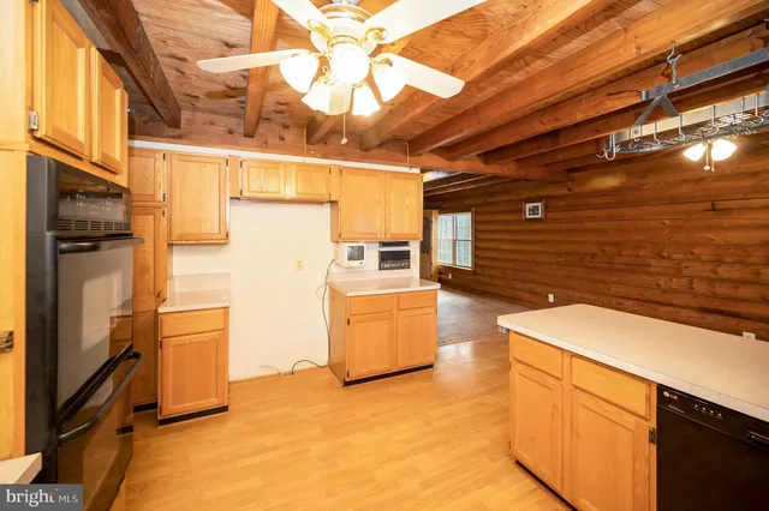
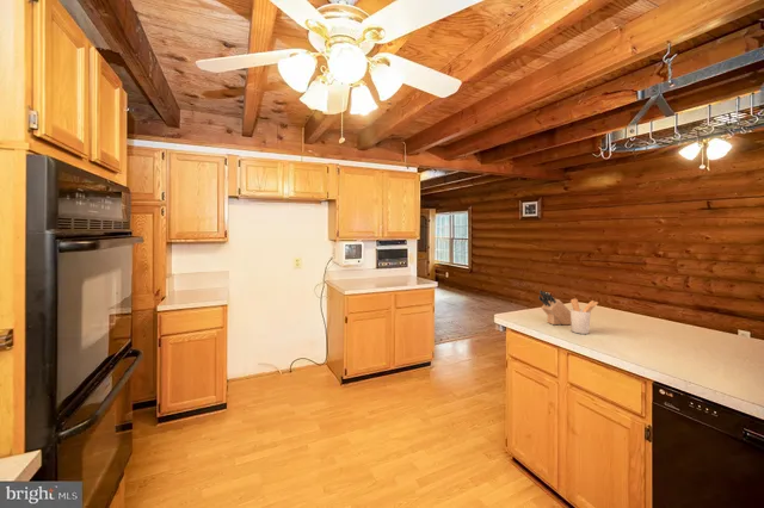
+ knife block [537,290,572,326]
+ utensil holder [569,297,599,335]
